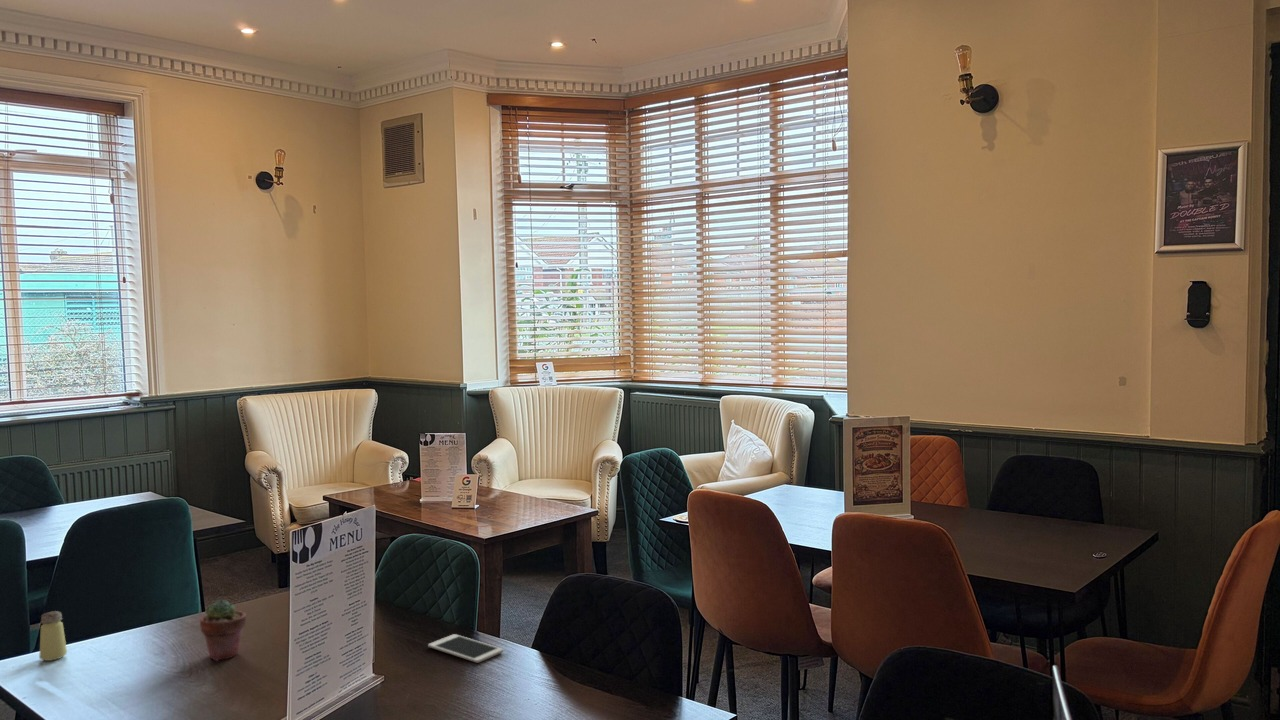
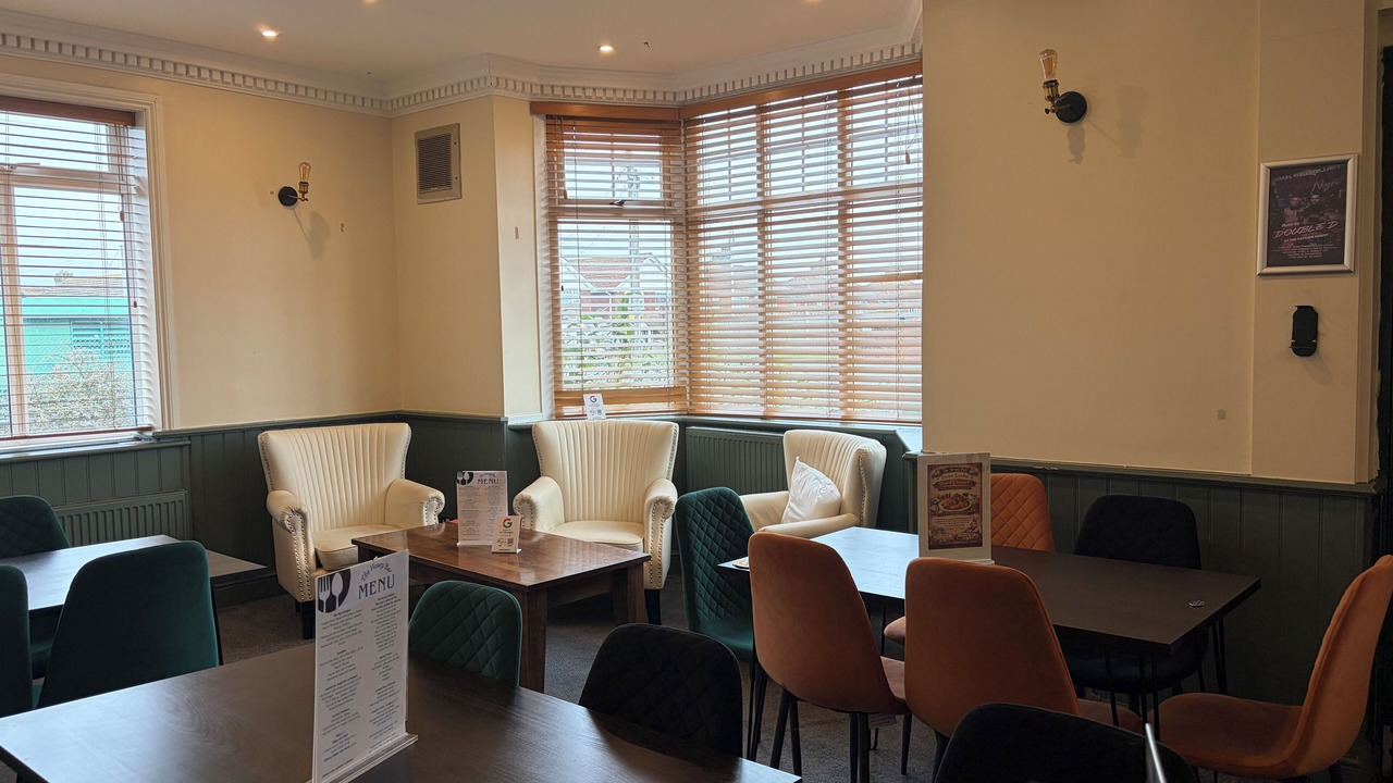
- potted succulent [199,599,247,662]
- saltshaker [38,610,68,662]
- cell phone [427,633,504,664]
